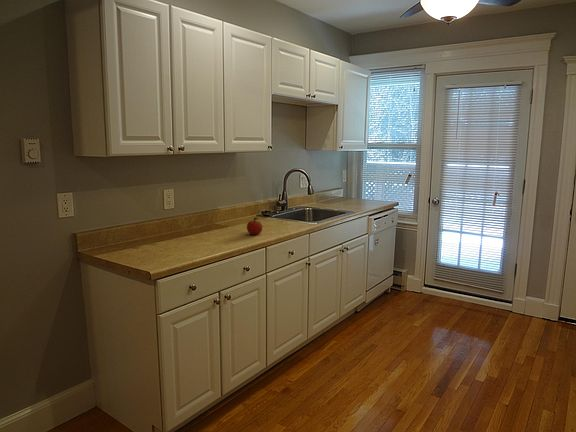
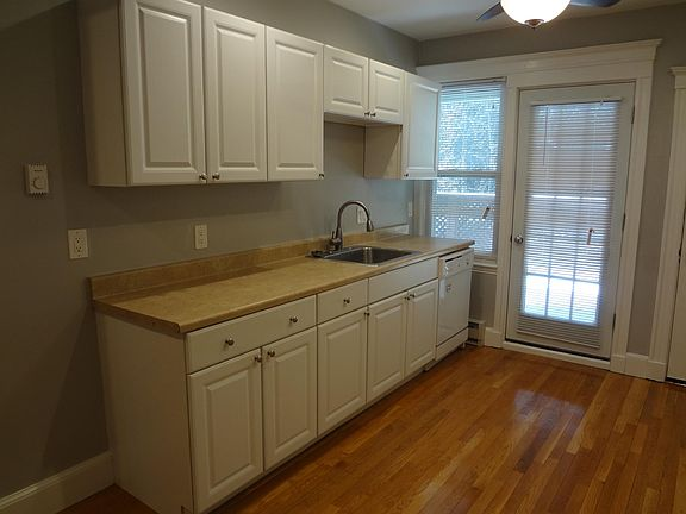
- fruit [246,217,263,236]
